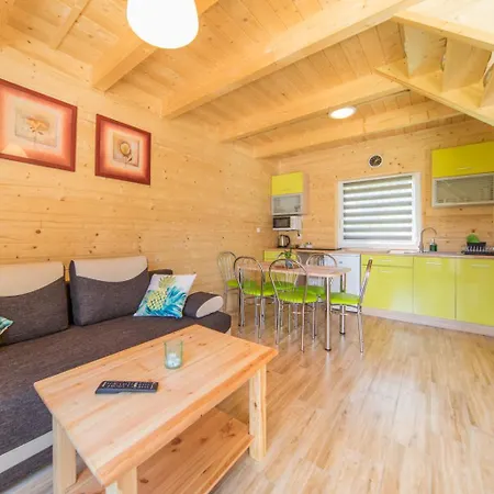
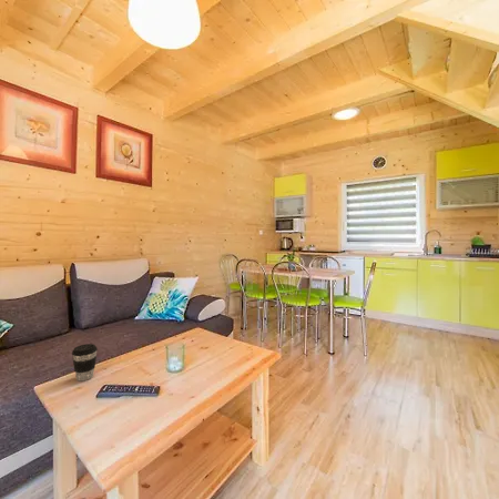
+ coffee cup [71,343,99,381]
